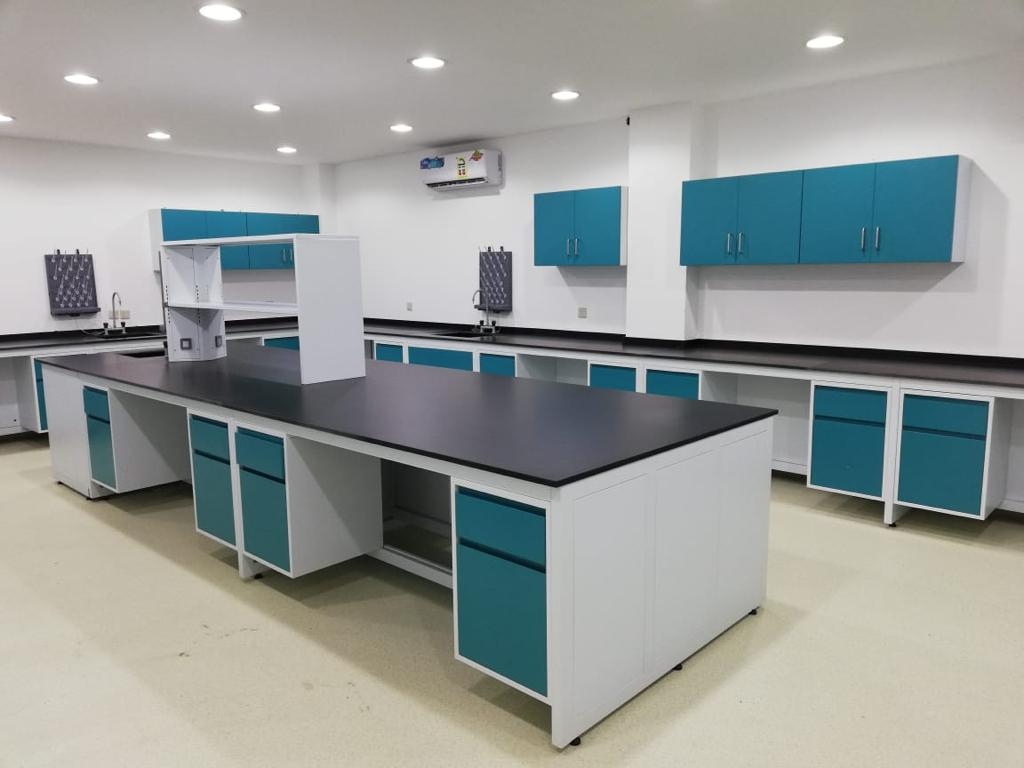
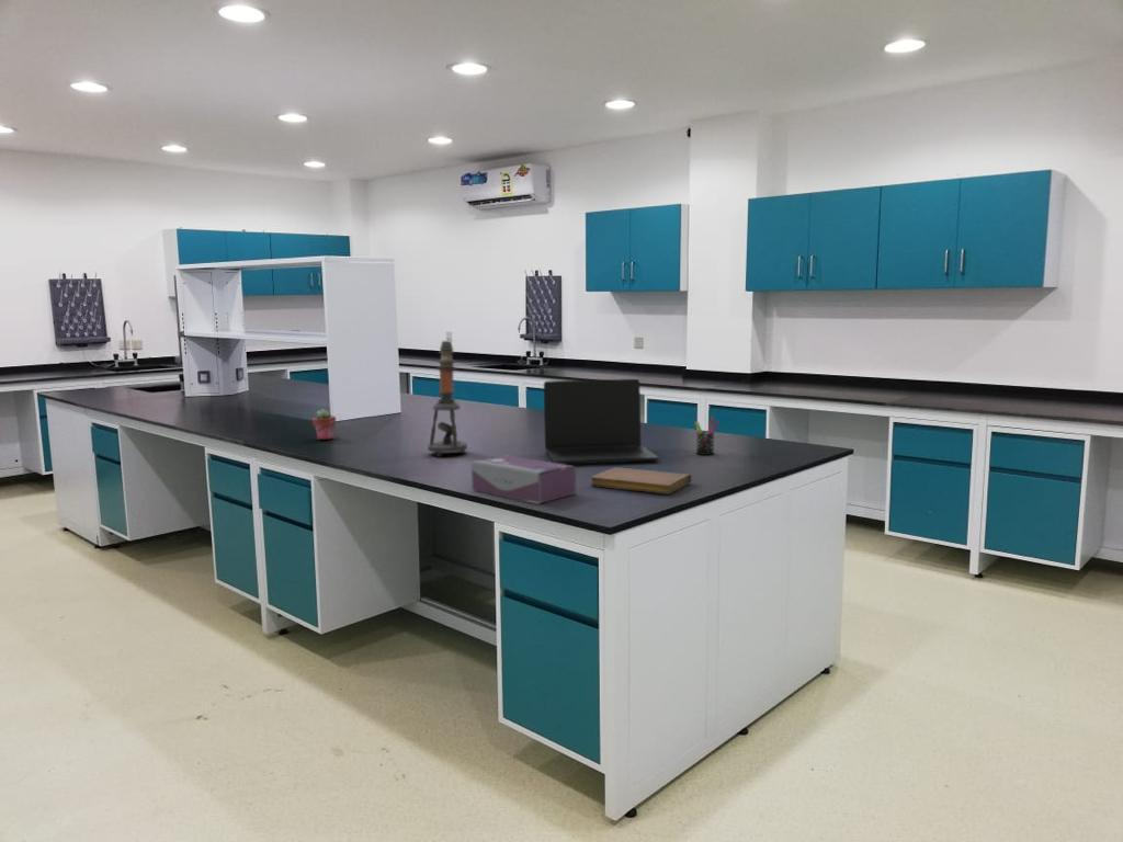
+ notebook [590,466,692,496]
+ potted succulent [311,408,337,441]
+ tissue box [470,454,577,504]
+ microscope [427,340,468,457]
+ laptop [543,378,659,465]
+ pen holder [694,416,721,456]
